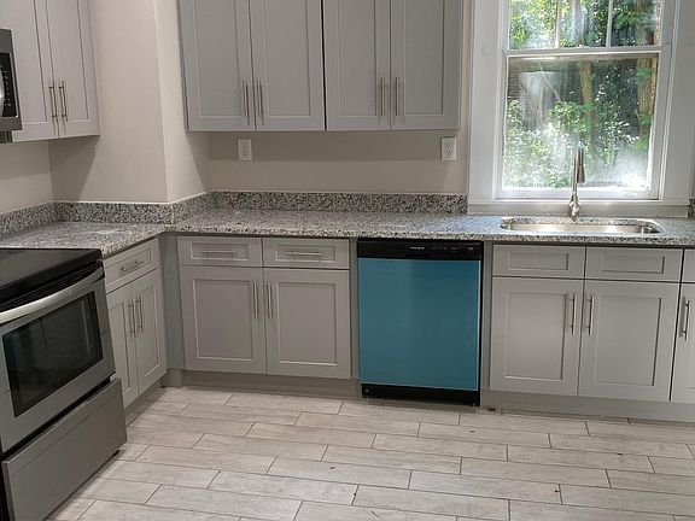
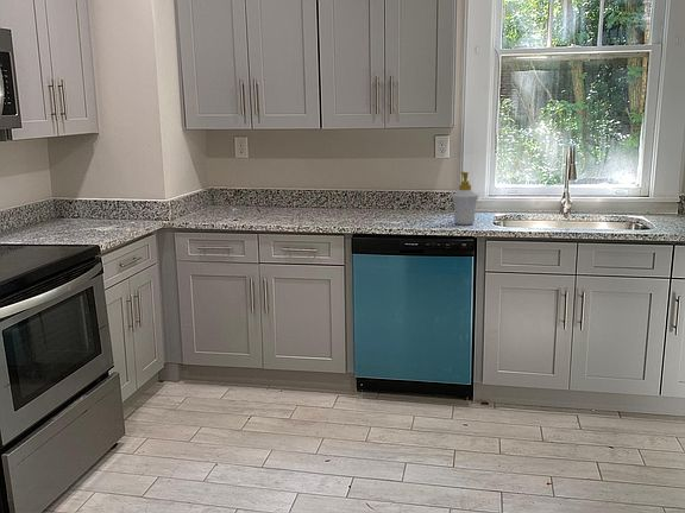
+ soap bottle [451,171,479,226]
